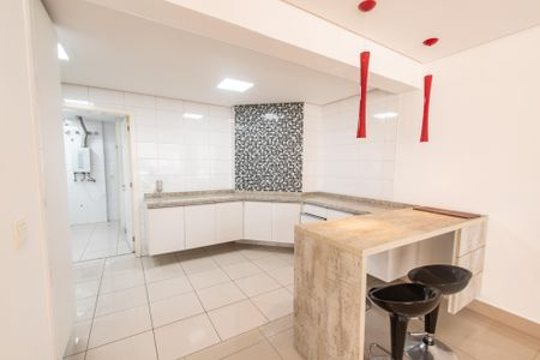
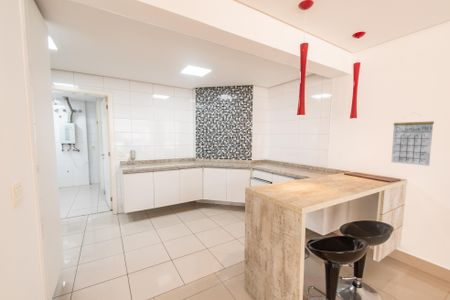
+ calendar [390,111,435,167]
